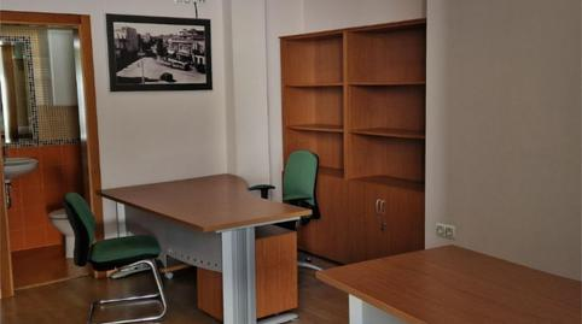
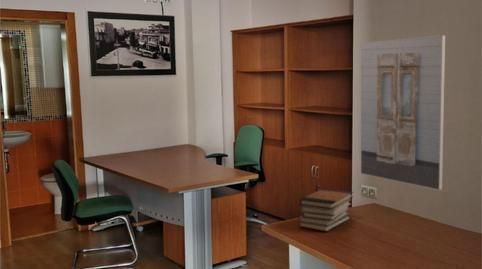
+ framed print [360,34,447,191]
+ book stack [297,188,354,232]
